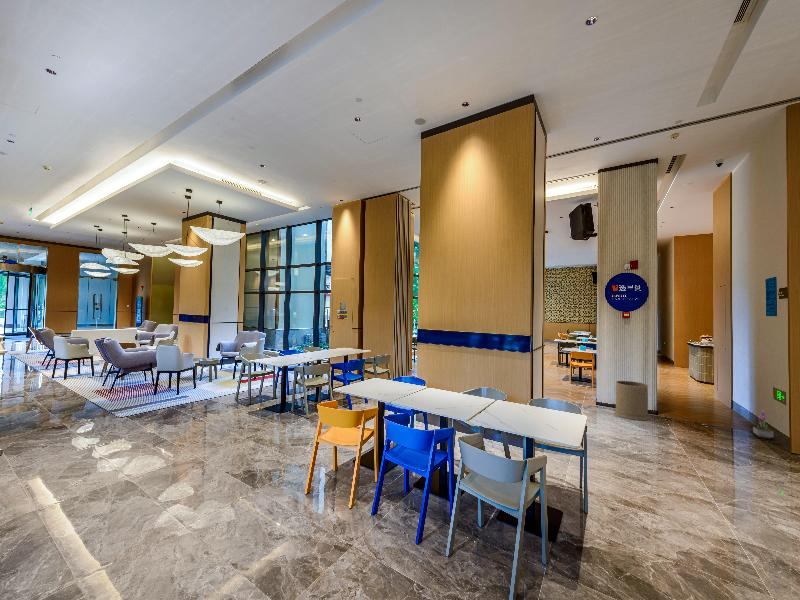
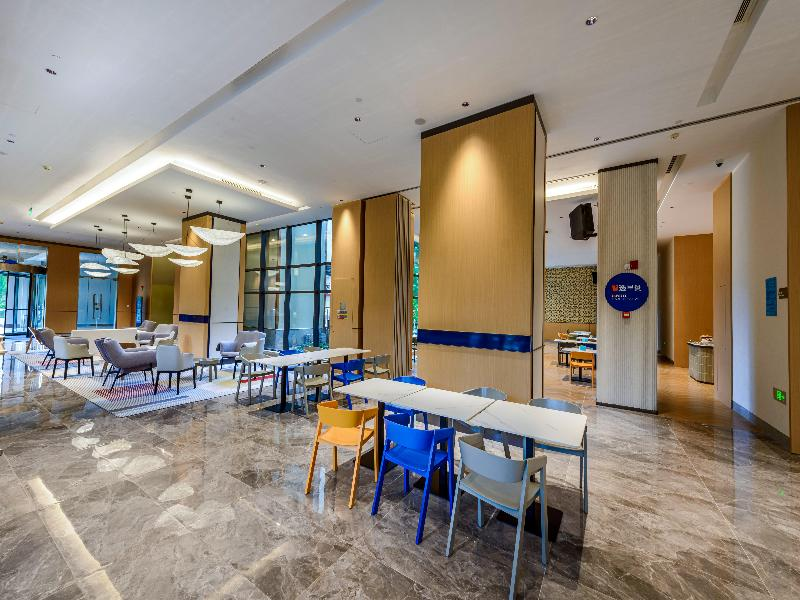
- trash can [613,380,651,421]
- potted plant [752,410,775,439]
